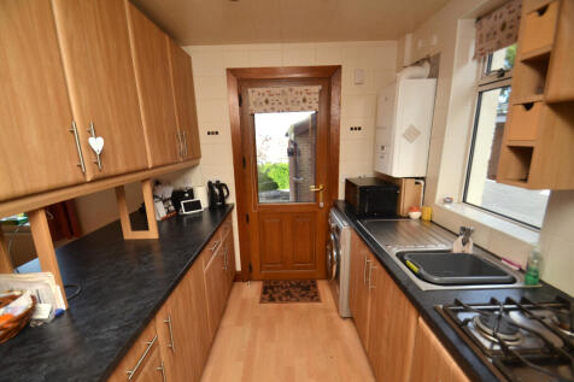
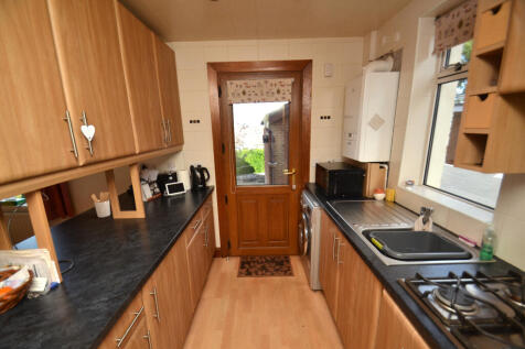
+ utensil holder [90,190,111,218]
